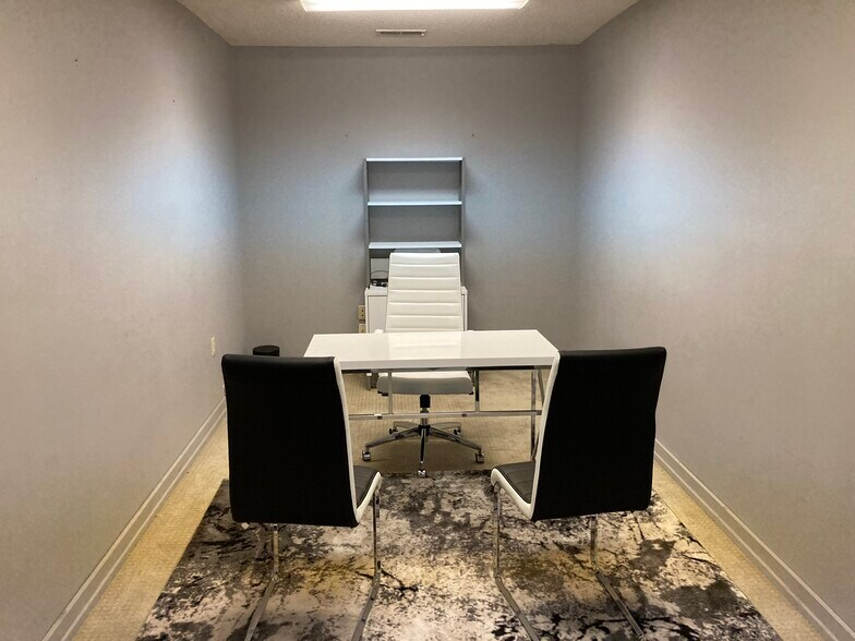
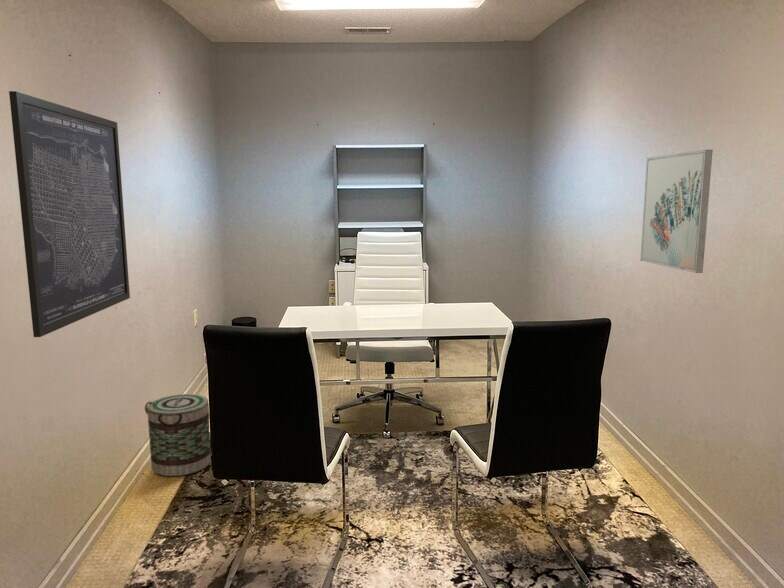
+ wall art [639,149,714,274]
+ basket [144,393,211,477]
+ wall art [8,90,131,338]
